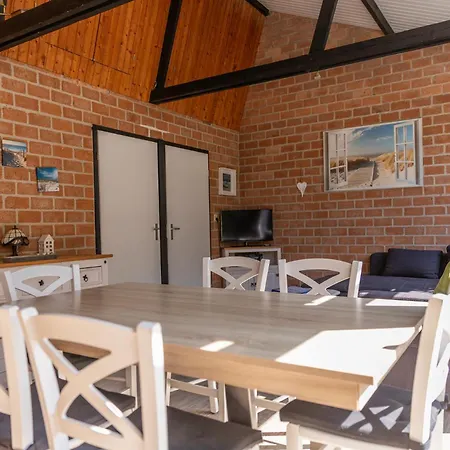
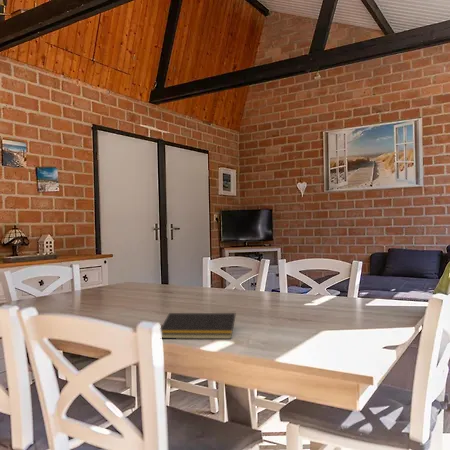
+ notepad [160,312,237,340]
